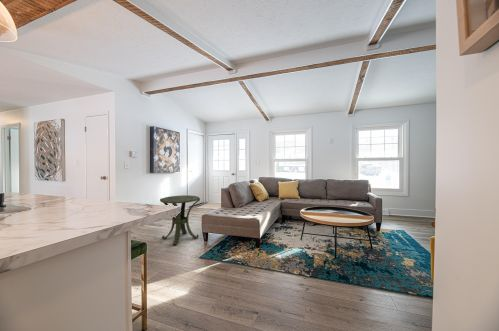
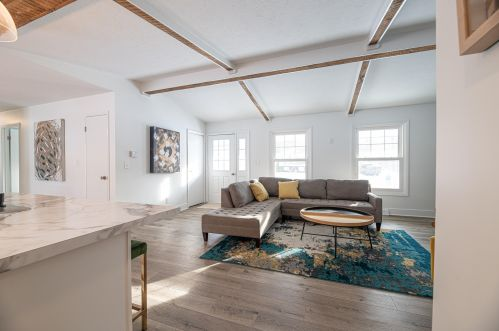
- side table [159,194,201,246]
